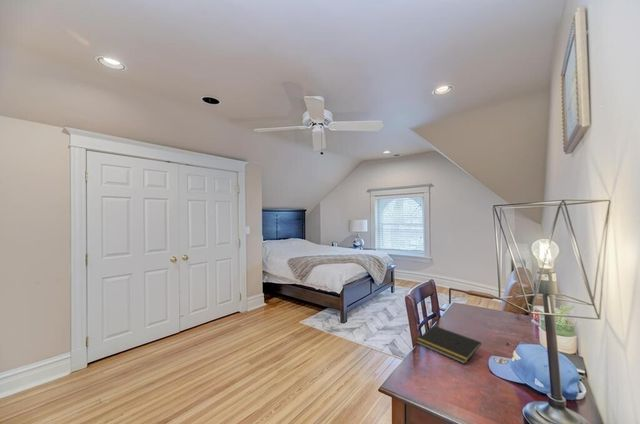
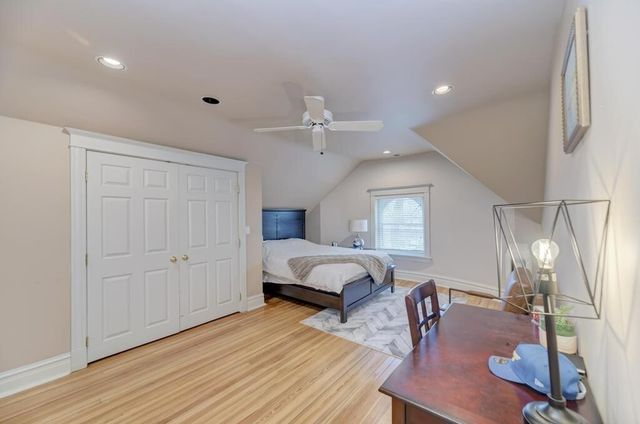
- notepad [415,325,482,365]
